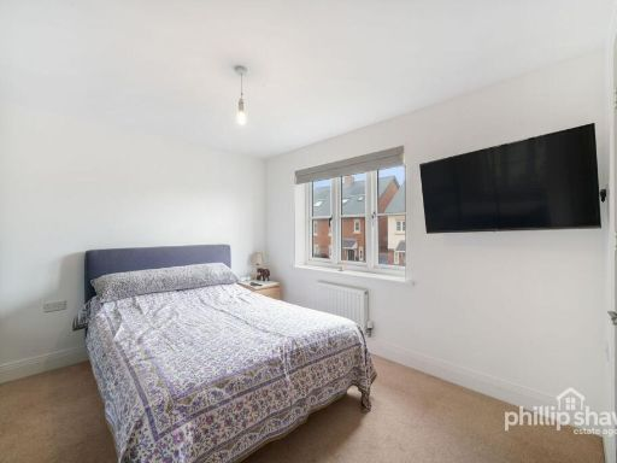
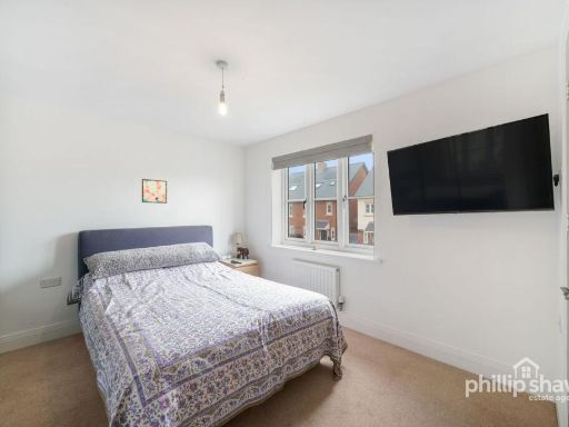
+ wall art [141,178,168,205]
